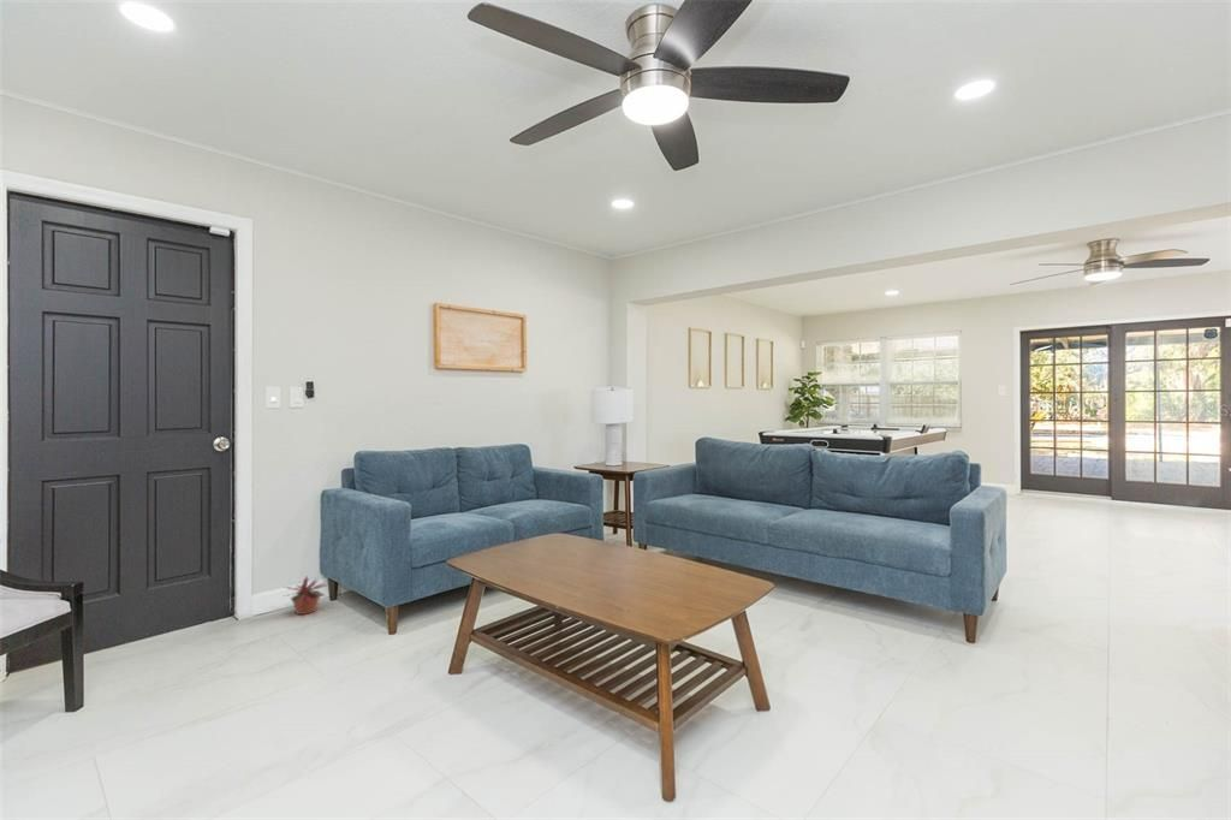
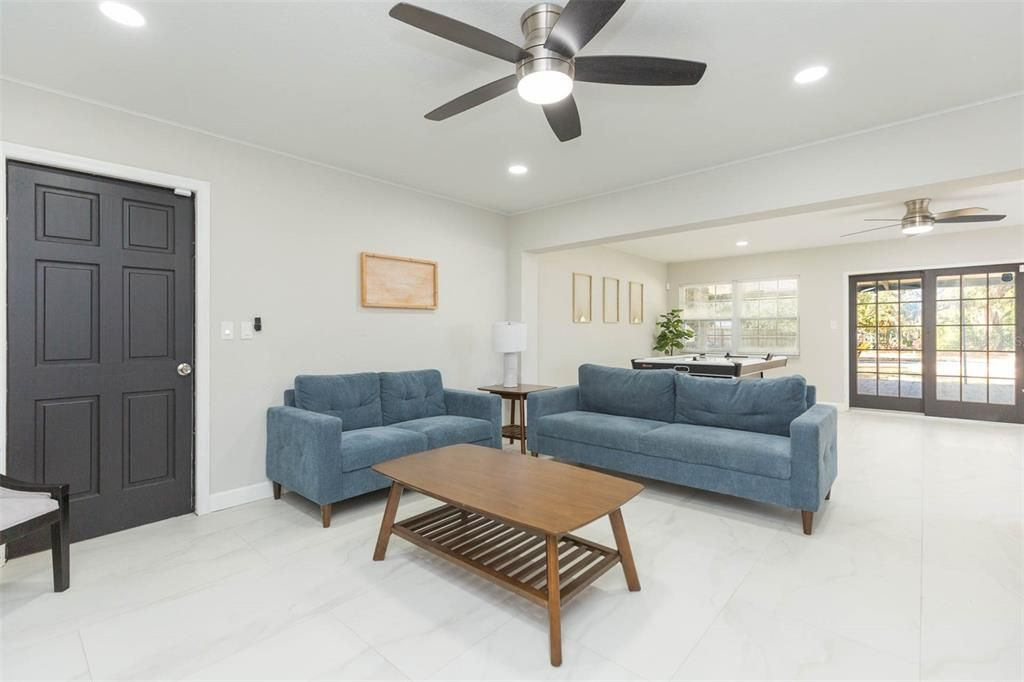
- potted plant [284,574,329,616]
